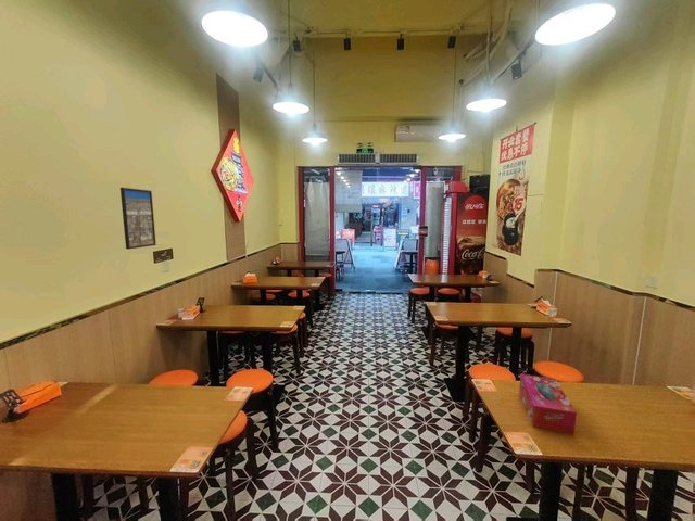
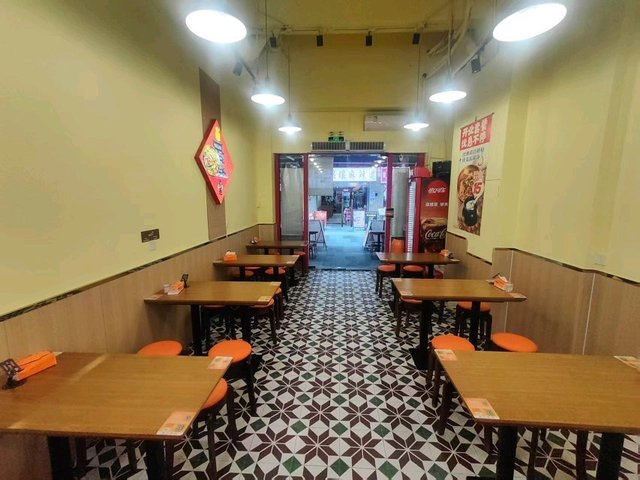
- tissue box [518,373,578,435]
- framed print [119,187,156,250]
